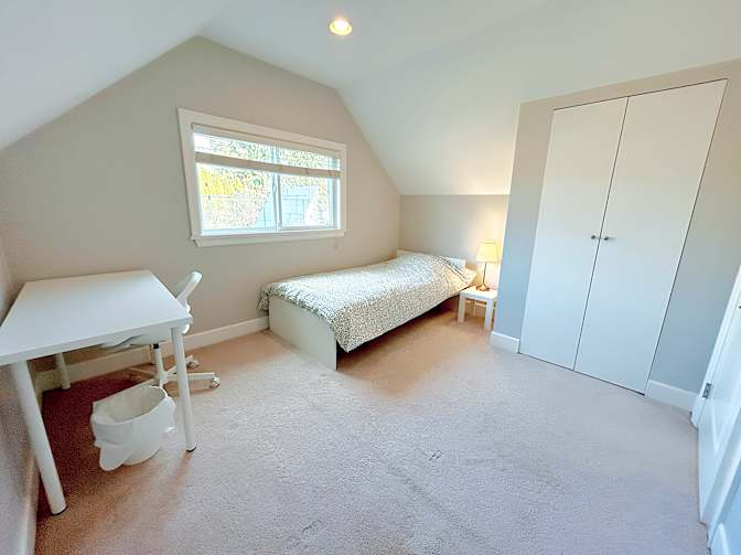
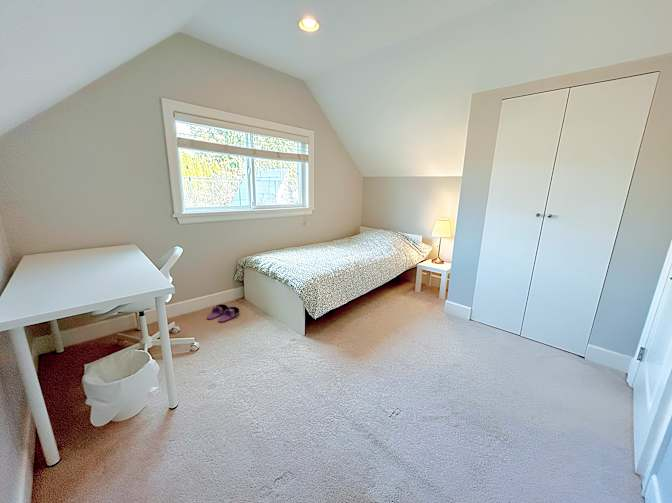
+ slippers [206,303,240,323]
